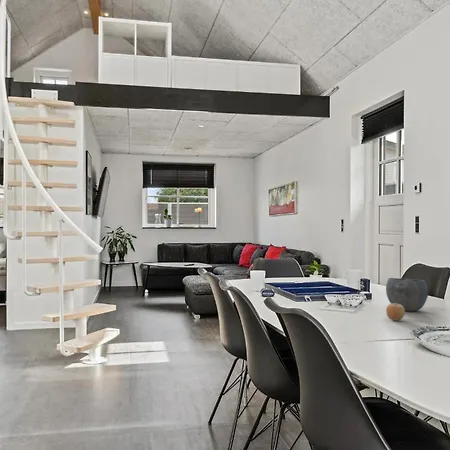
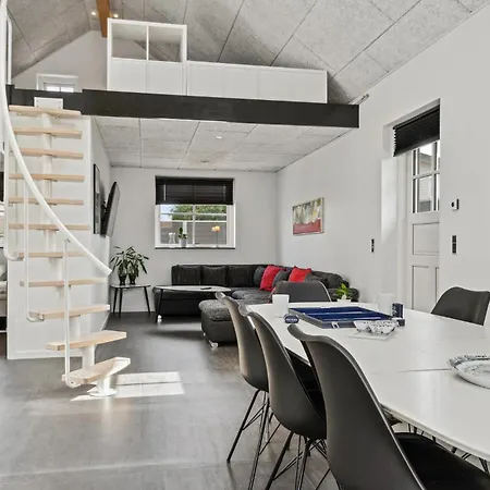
- bowl [385,277,429,312]
- fruit [385,301,406,321]
